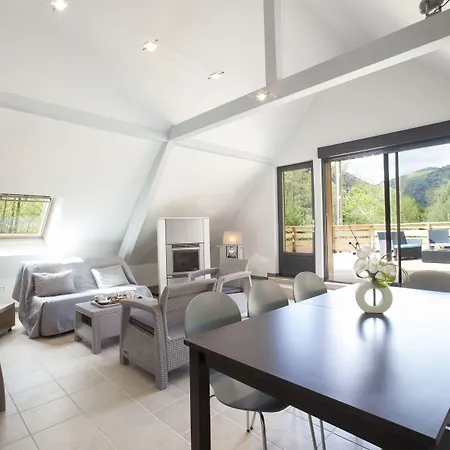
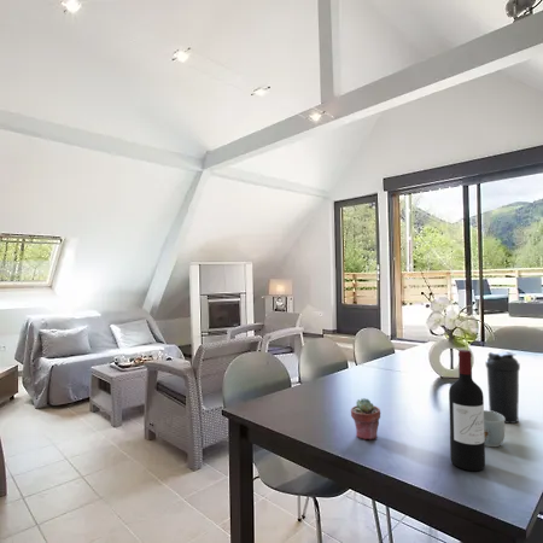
+ wine bottle [448,349,486,472]
+ potted succulent [350,397,381,440]
+ mug [484,409,506,448]
+ water bottle [485,351,521,425]
